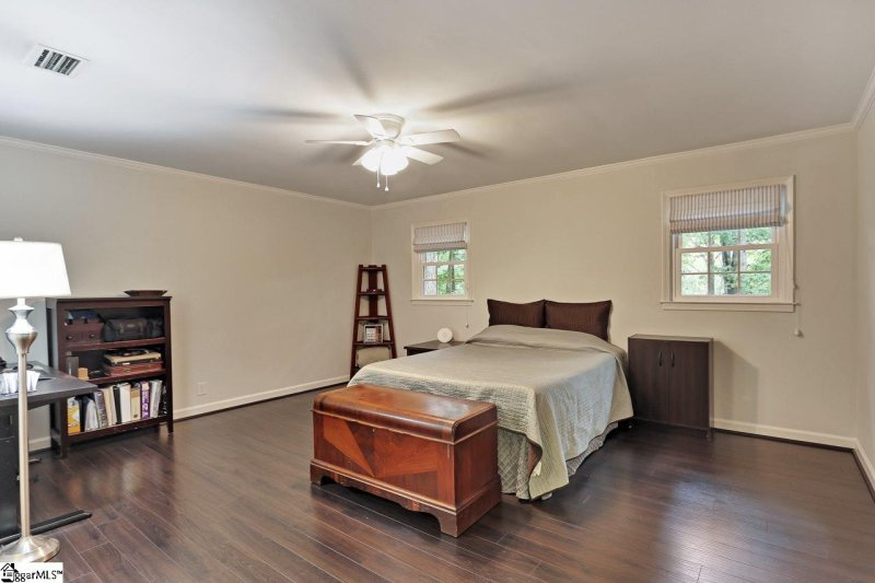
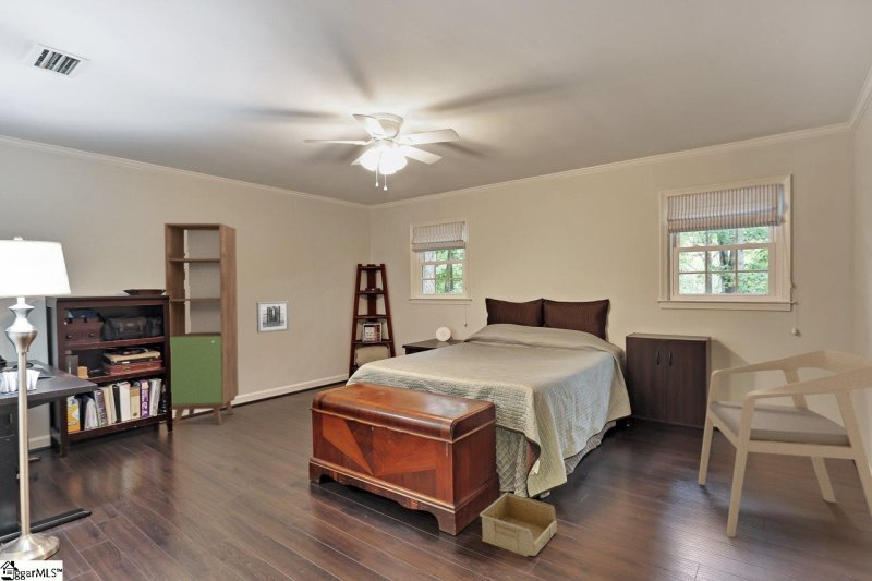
+ wall art [255,300,290,335]
+ storage bin [479,492,558,557]
+ armchair [697,349,872,538]
+ cabinet [164,222,240,427]
